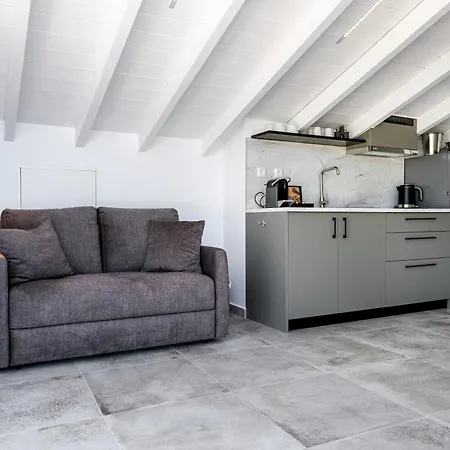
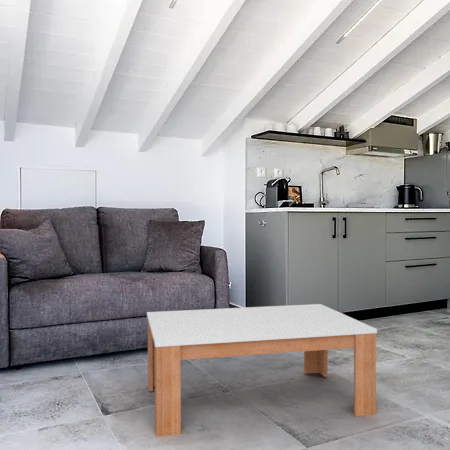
+ coffee table [146,303,378,437]
